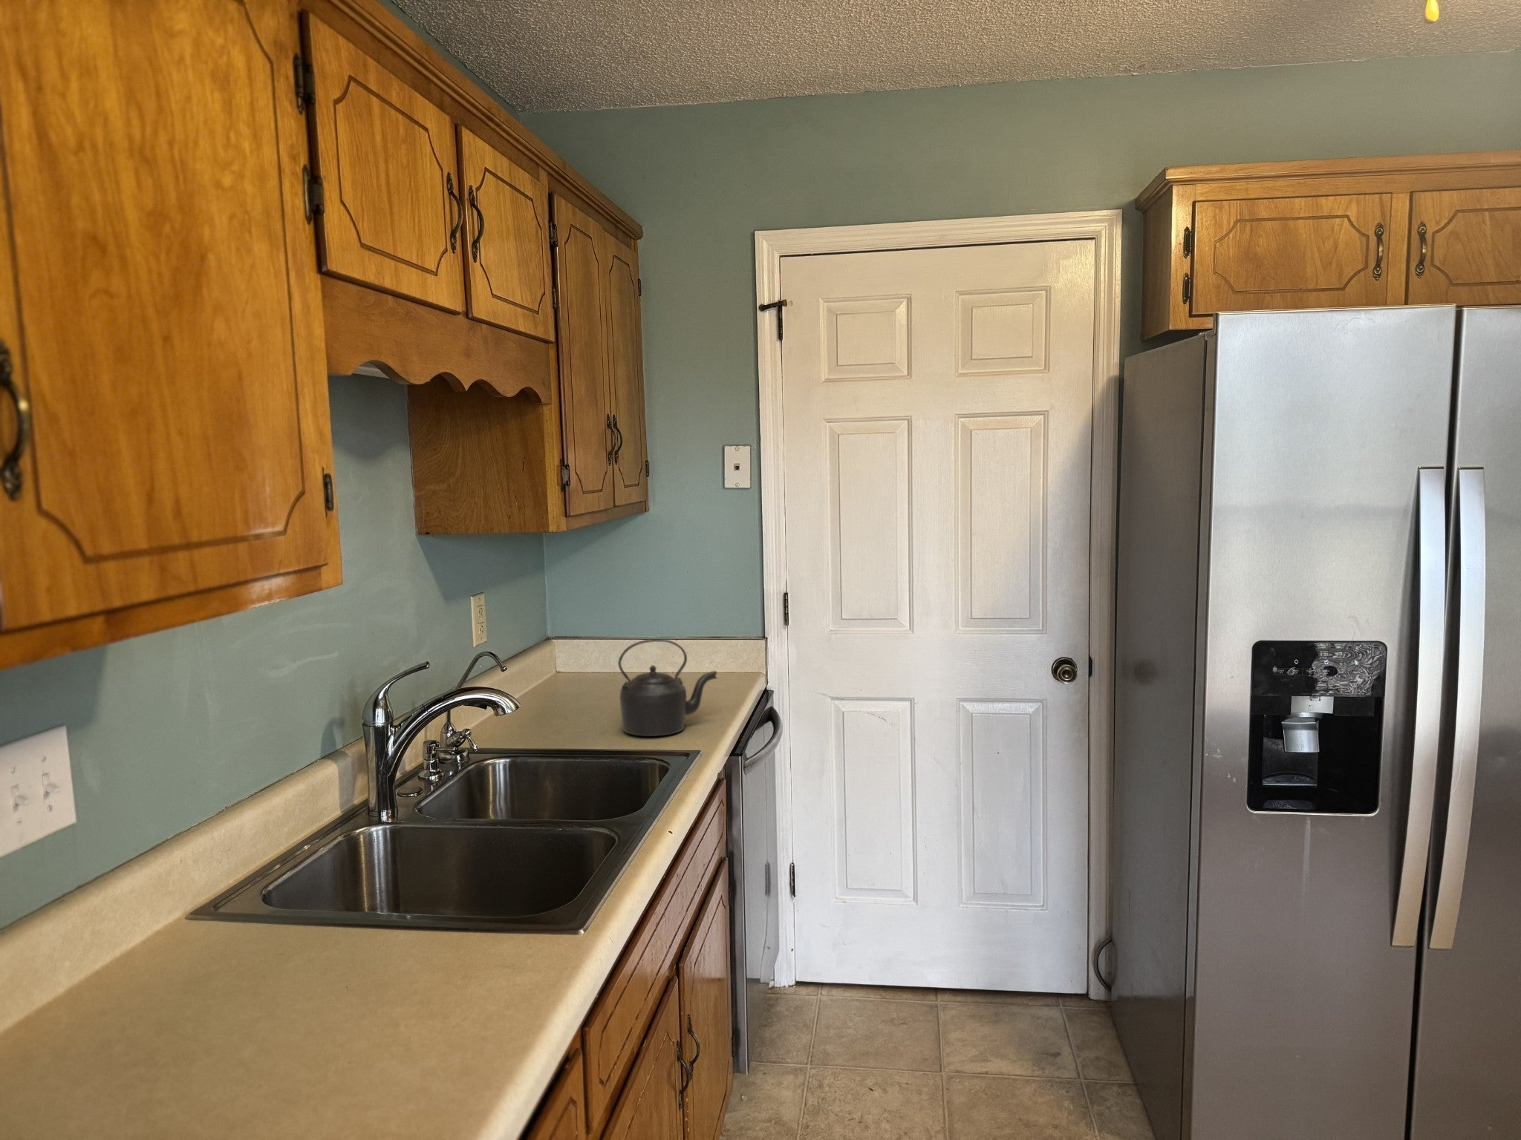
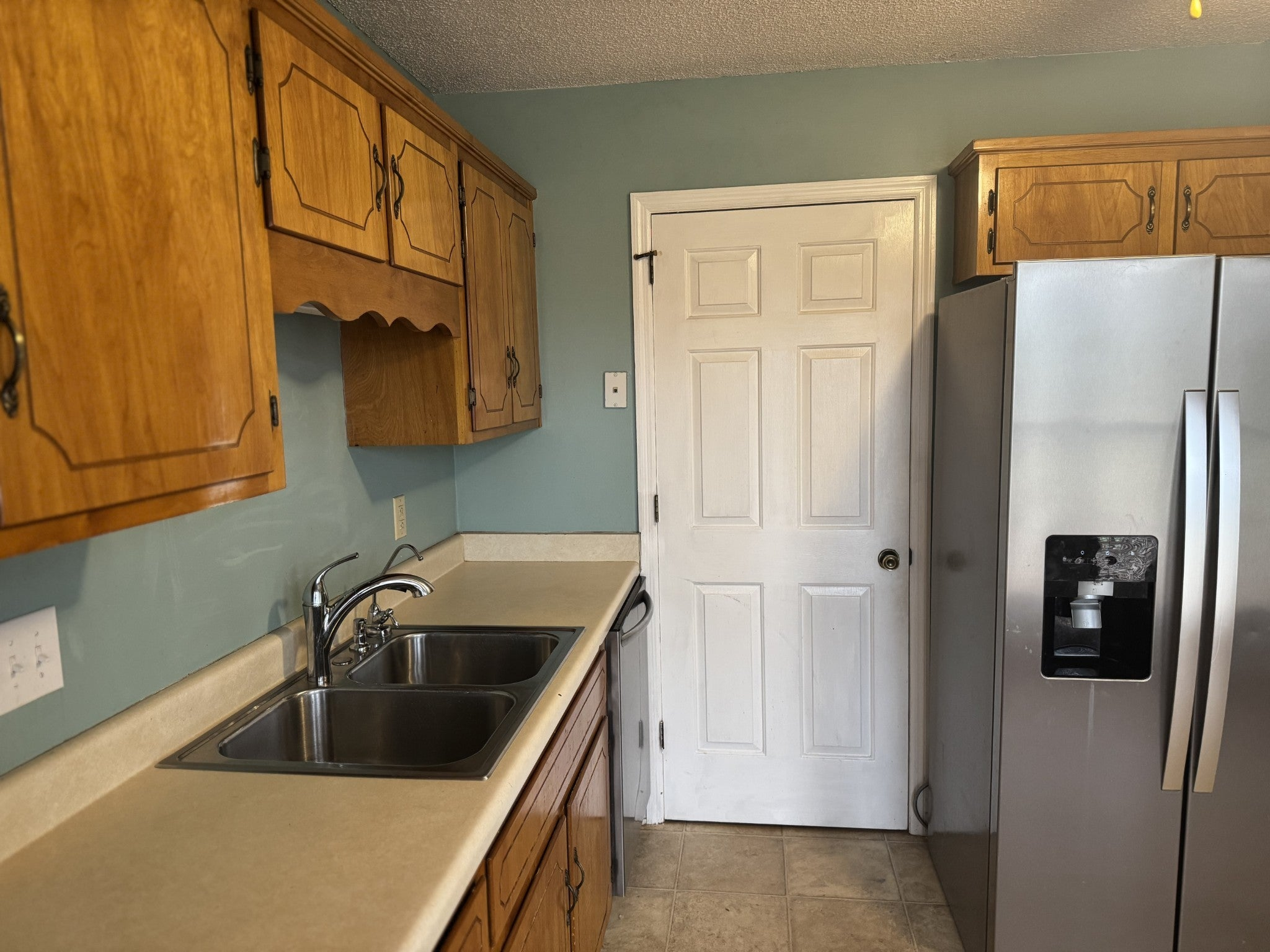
- kettle [617,638,719,736]
